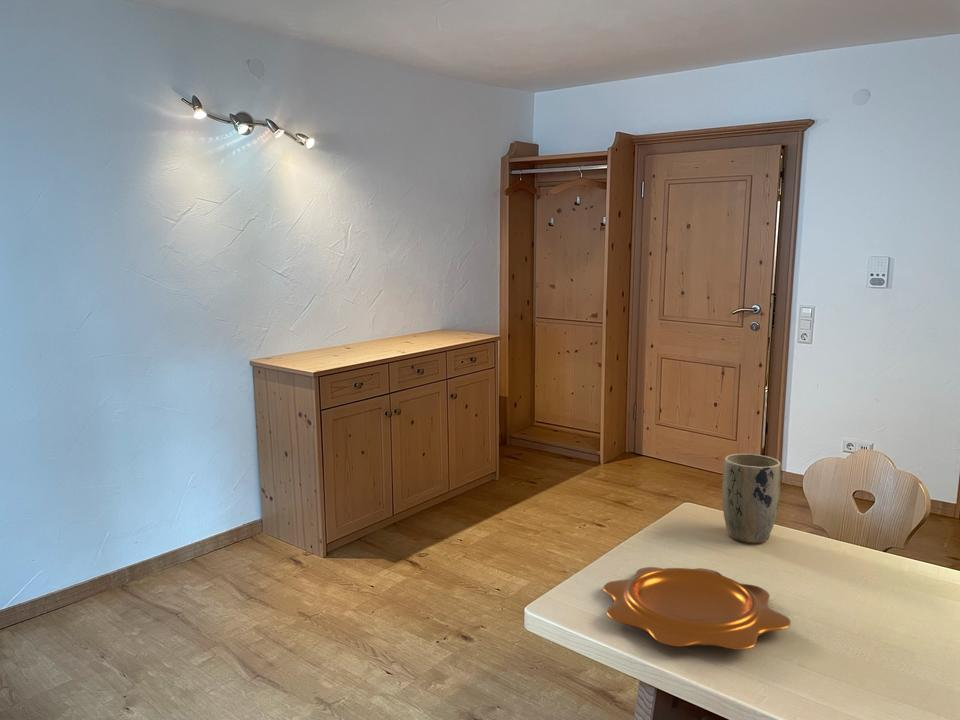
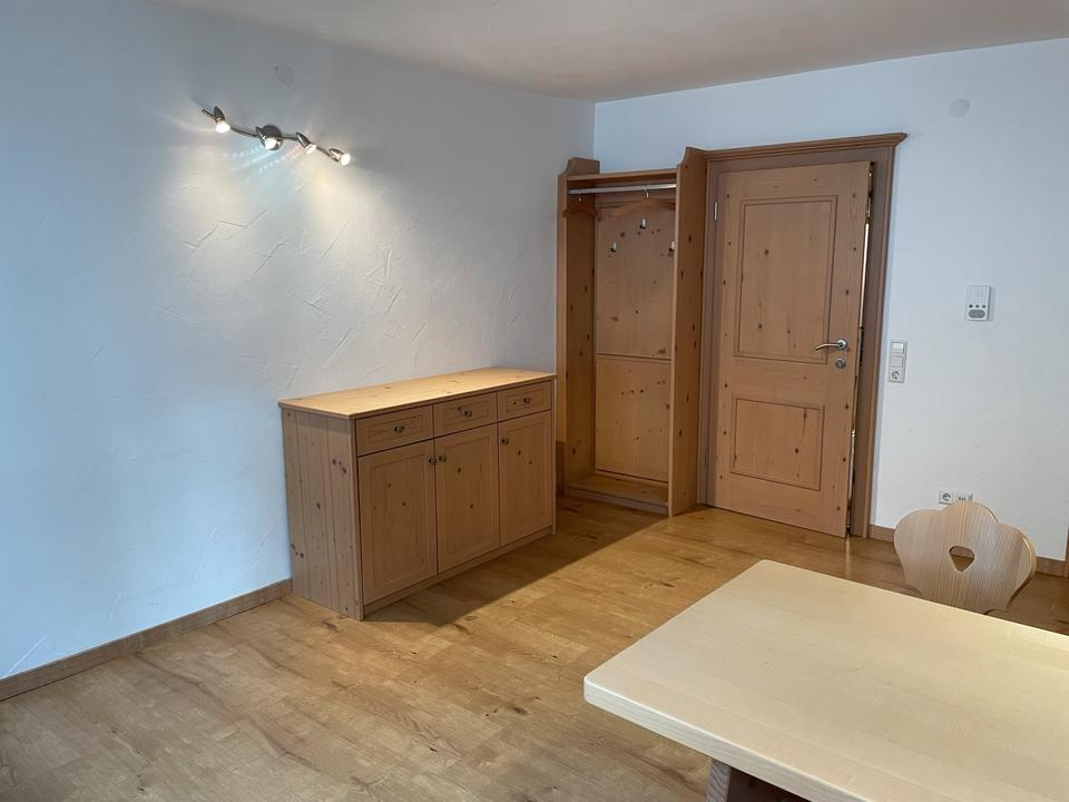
- plant pot [721,453,782,544]
- decorative bowl [602,566,792,651]
